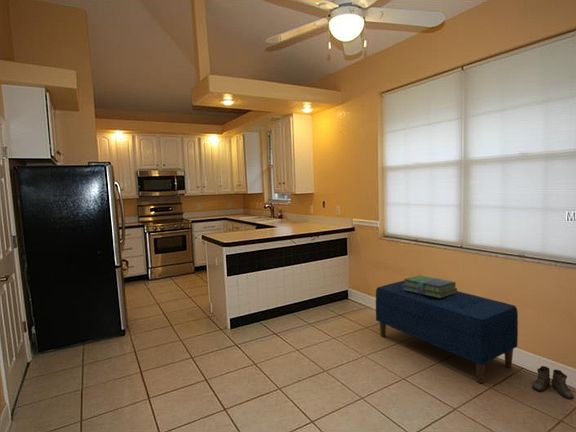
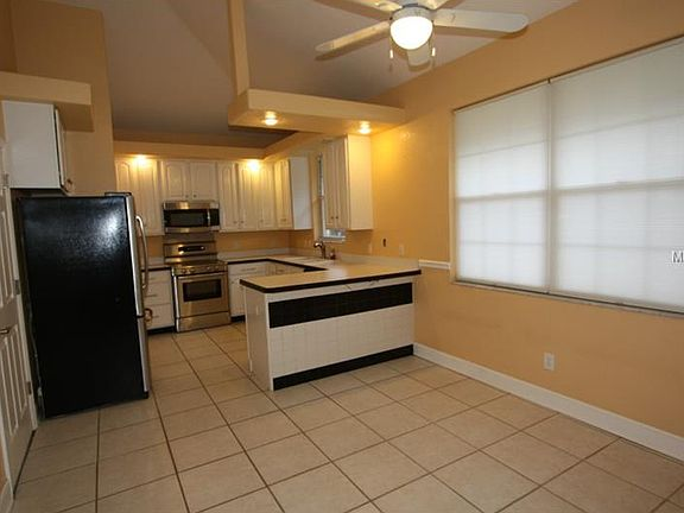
- boots [530,365,575,400]
- stack of books [403,275,458,298]
- bench [374,280,519,384]
